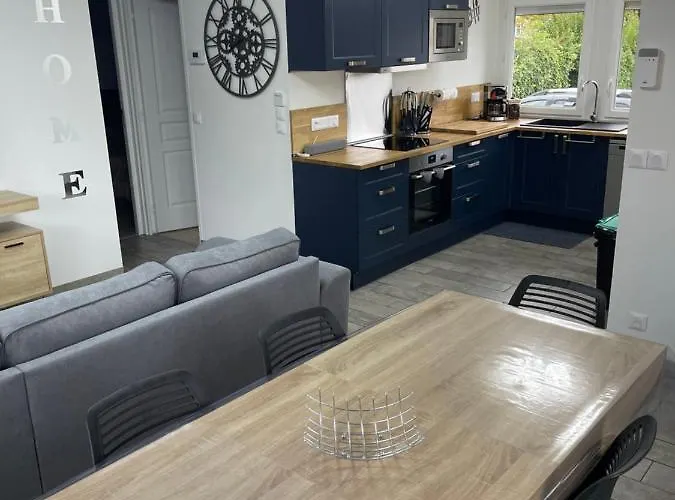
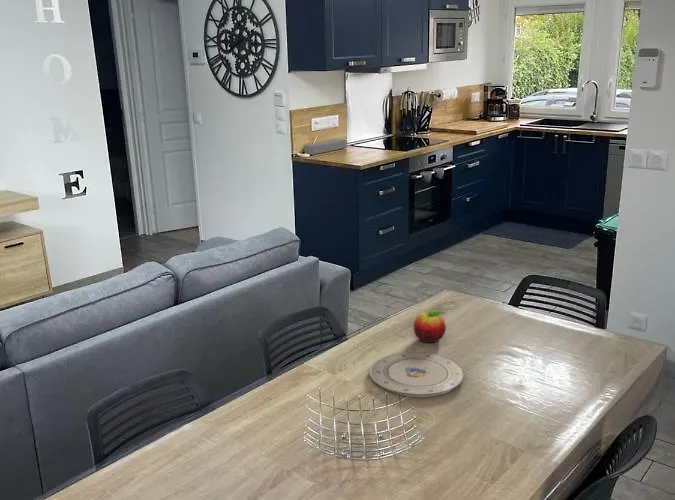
+ plate [369,351,465,398]
+ fruit [413,309,447,344]
